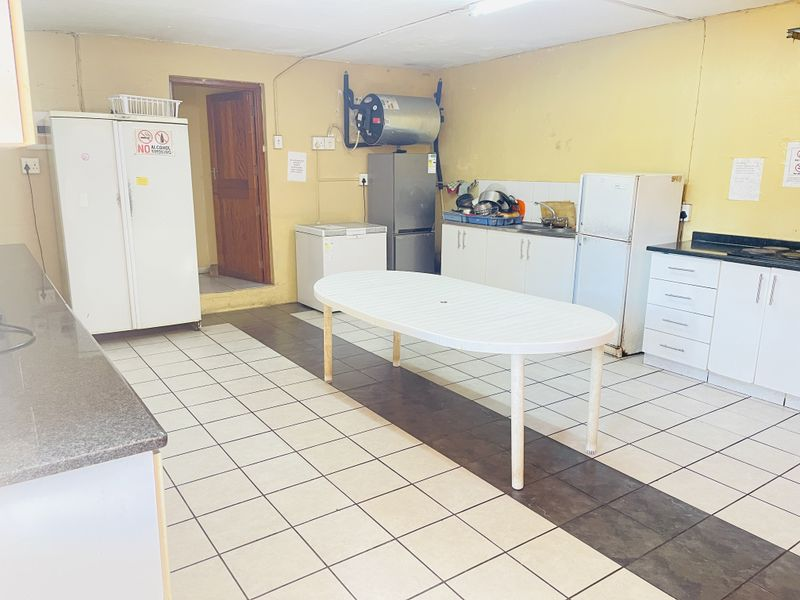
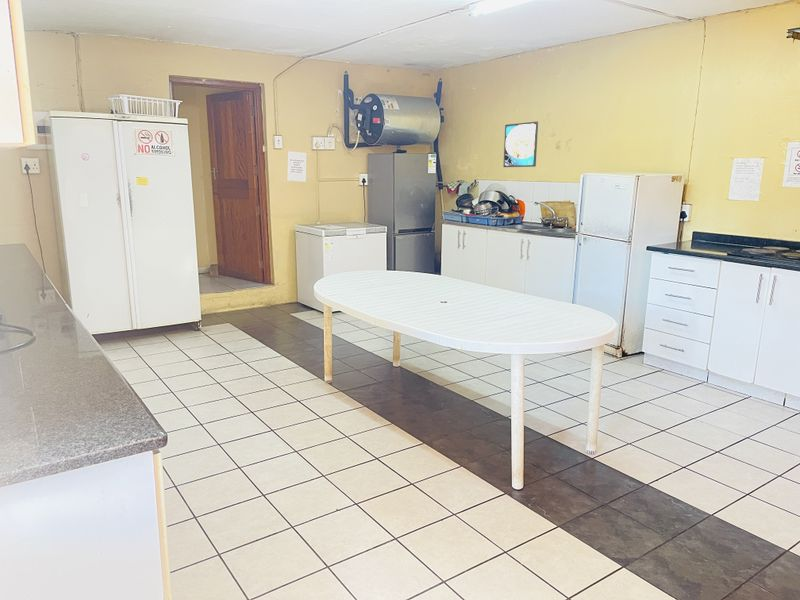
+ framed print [503,121,539,168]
